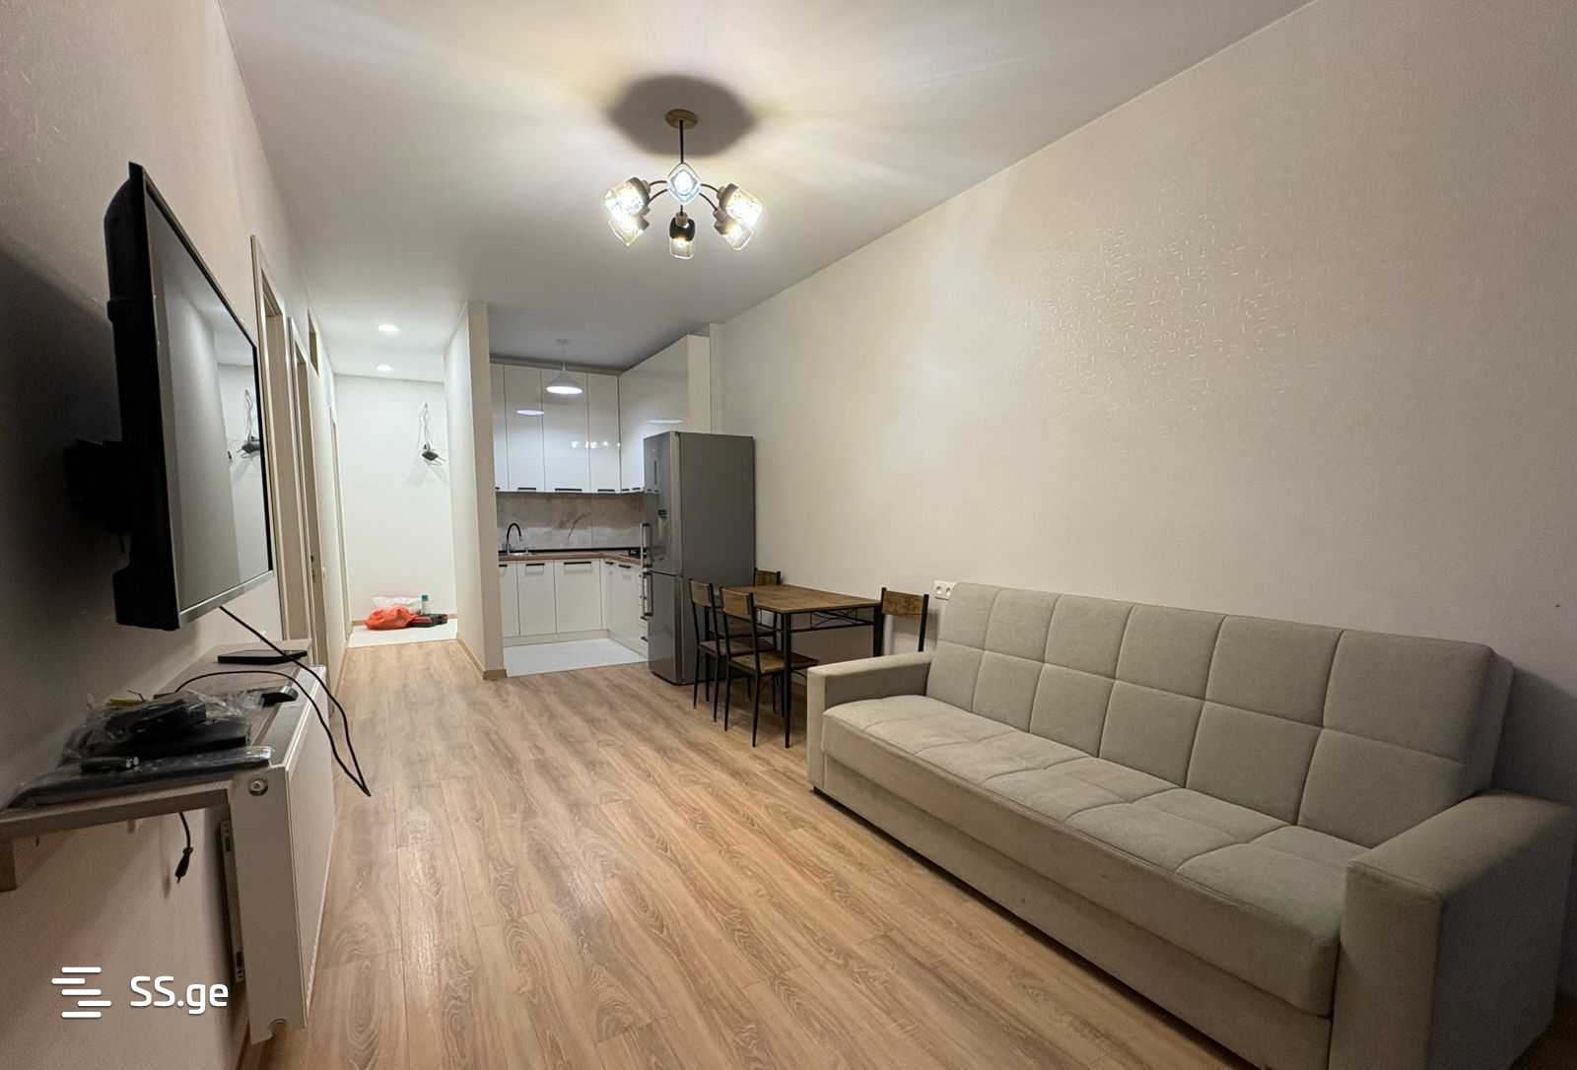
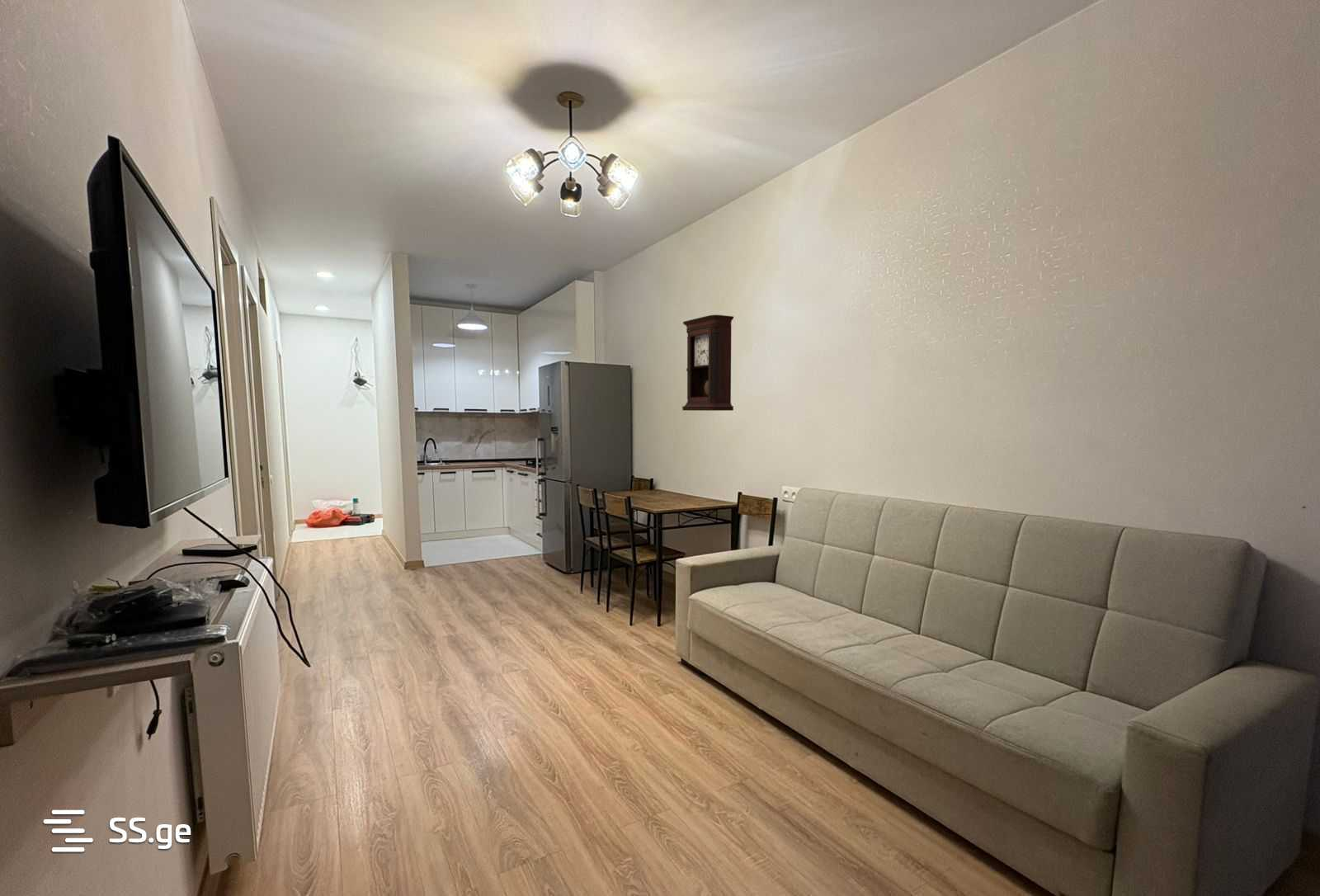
+ pendulum clock [681,314,734,412]
